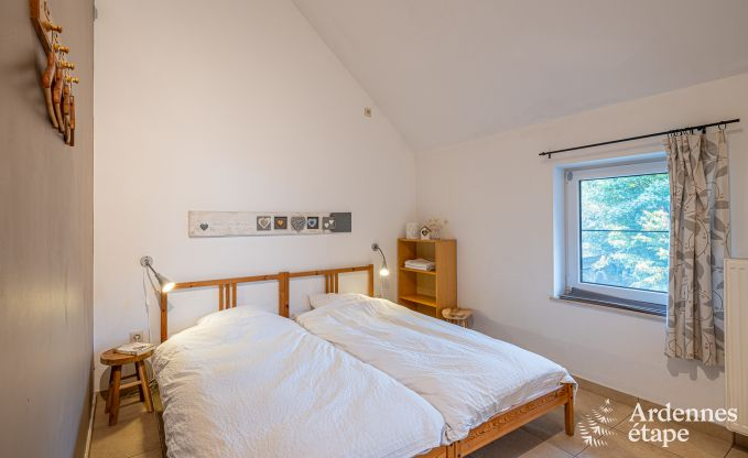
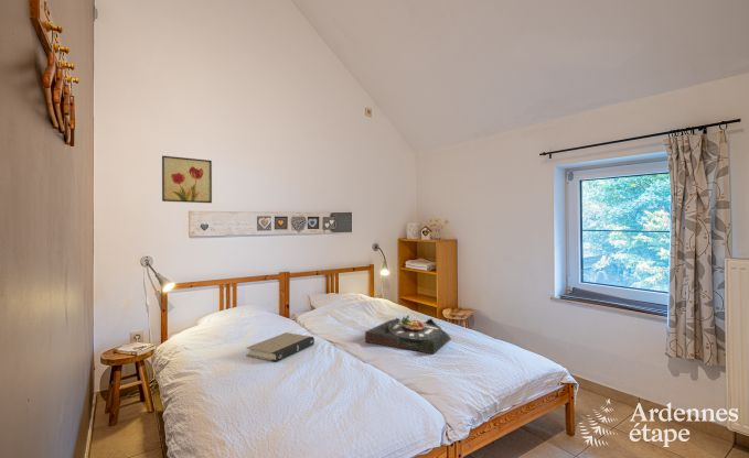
+ wall art [161,154,213,204]
+ serving tray [364,314,452,355]
+ book [246,331,315,363]
